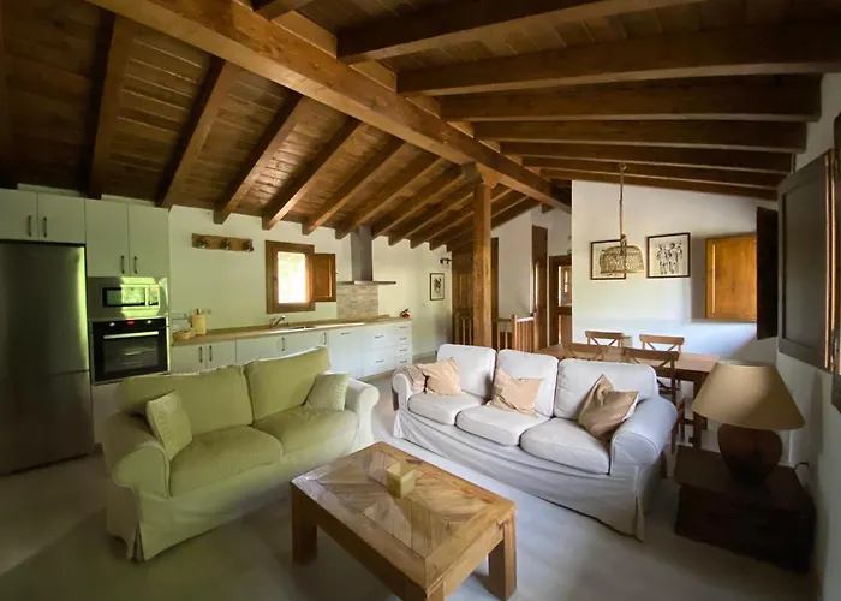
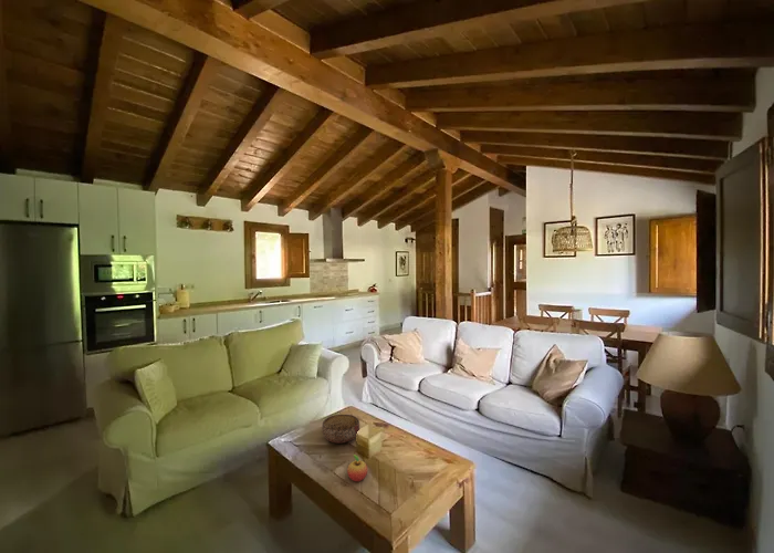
+ fruit [346,453,368,482]
+ bowl [321,414,360,445]
